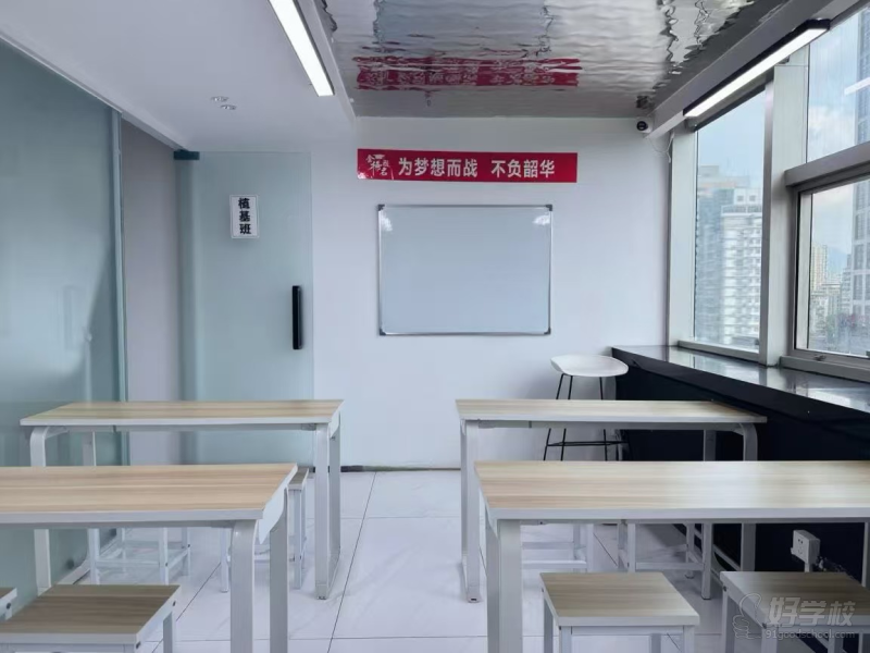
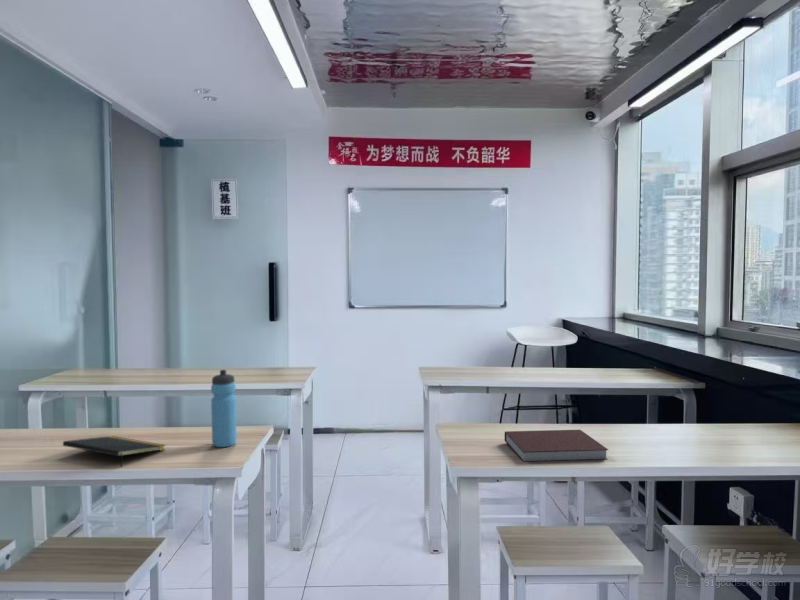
+ notepad [62,435,166,468]
+ water bottle [210,369,238,448]
+ notebook [504,429,609,463]
